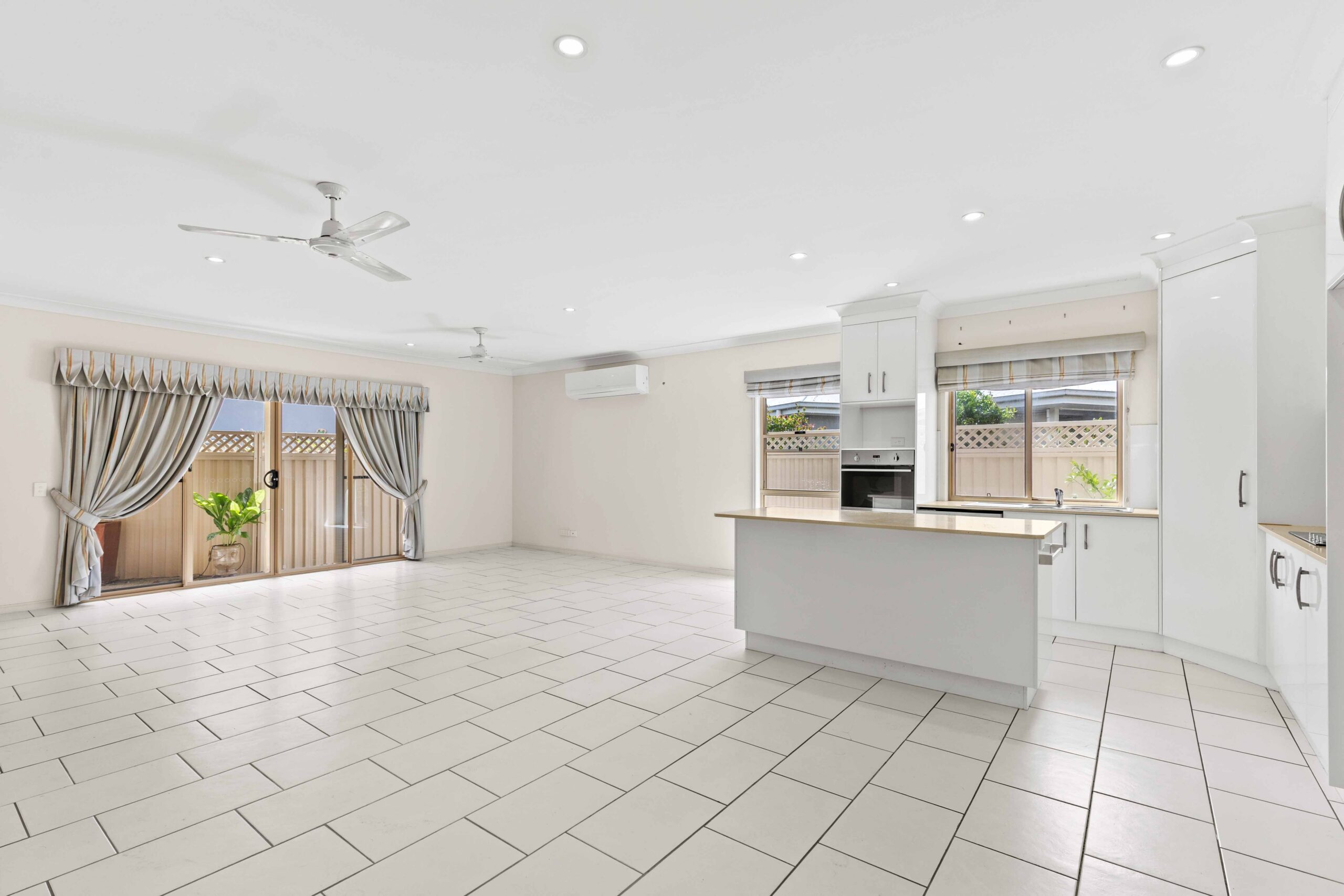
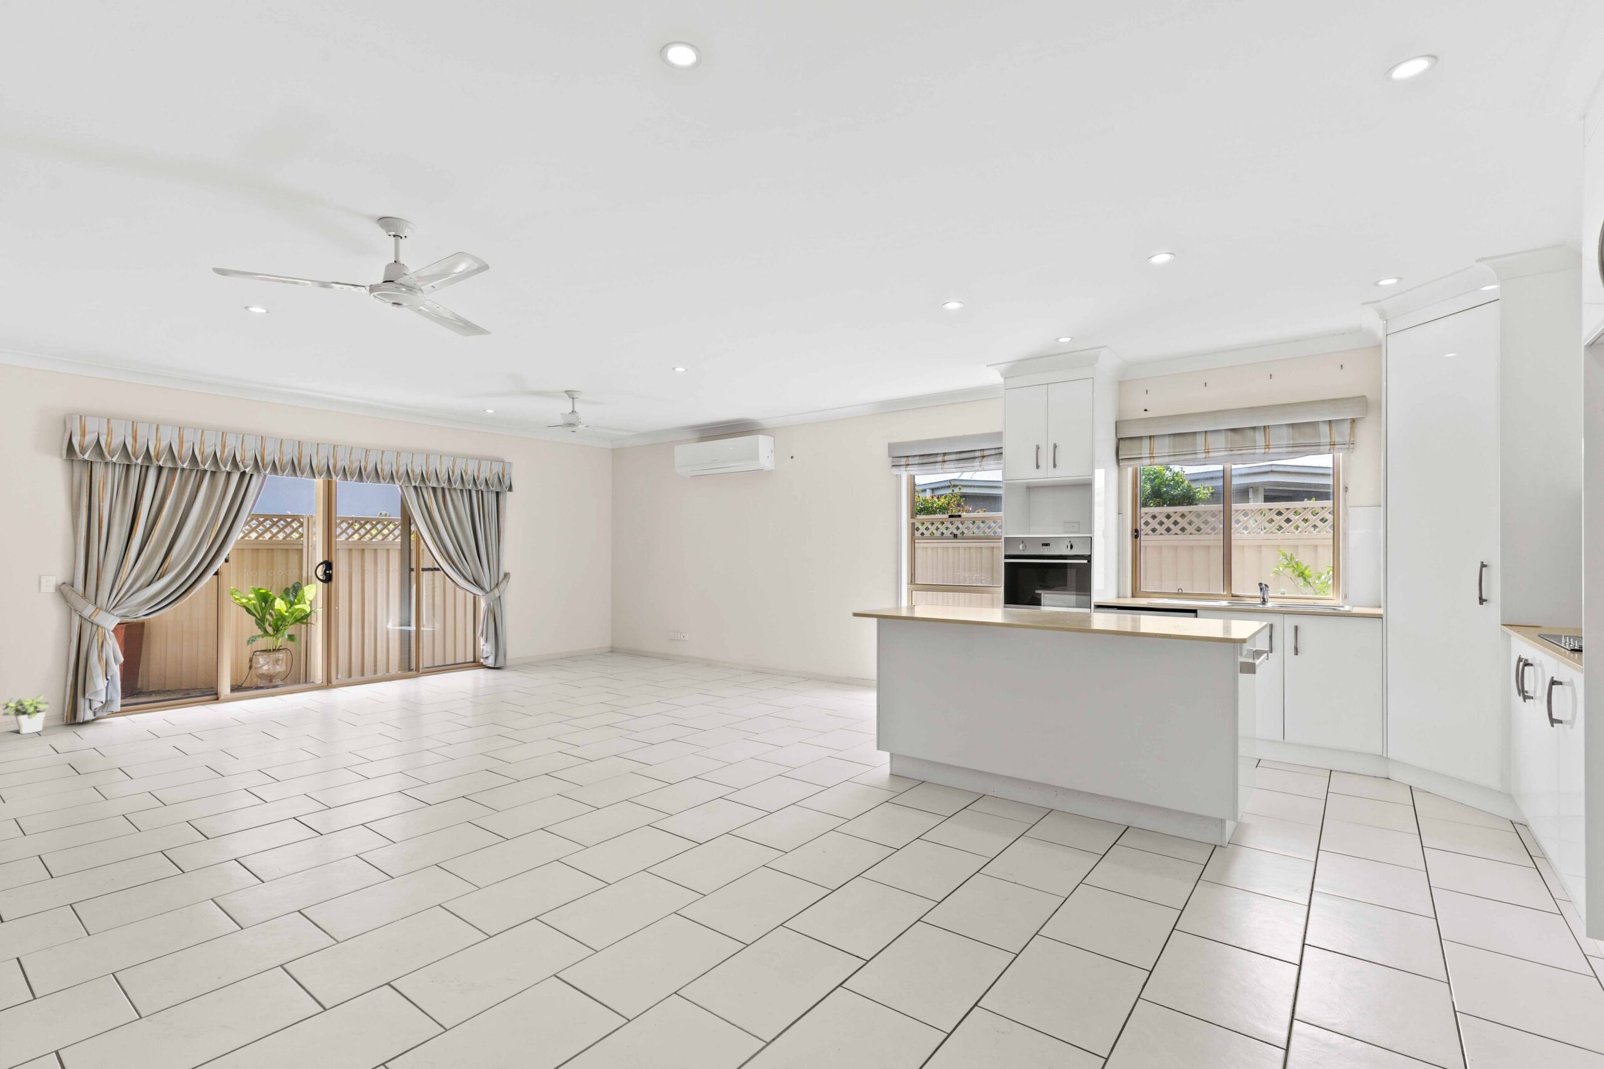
+ potted plant [0,694,50,735]
